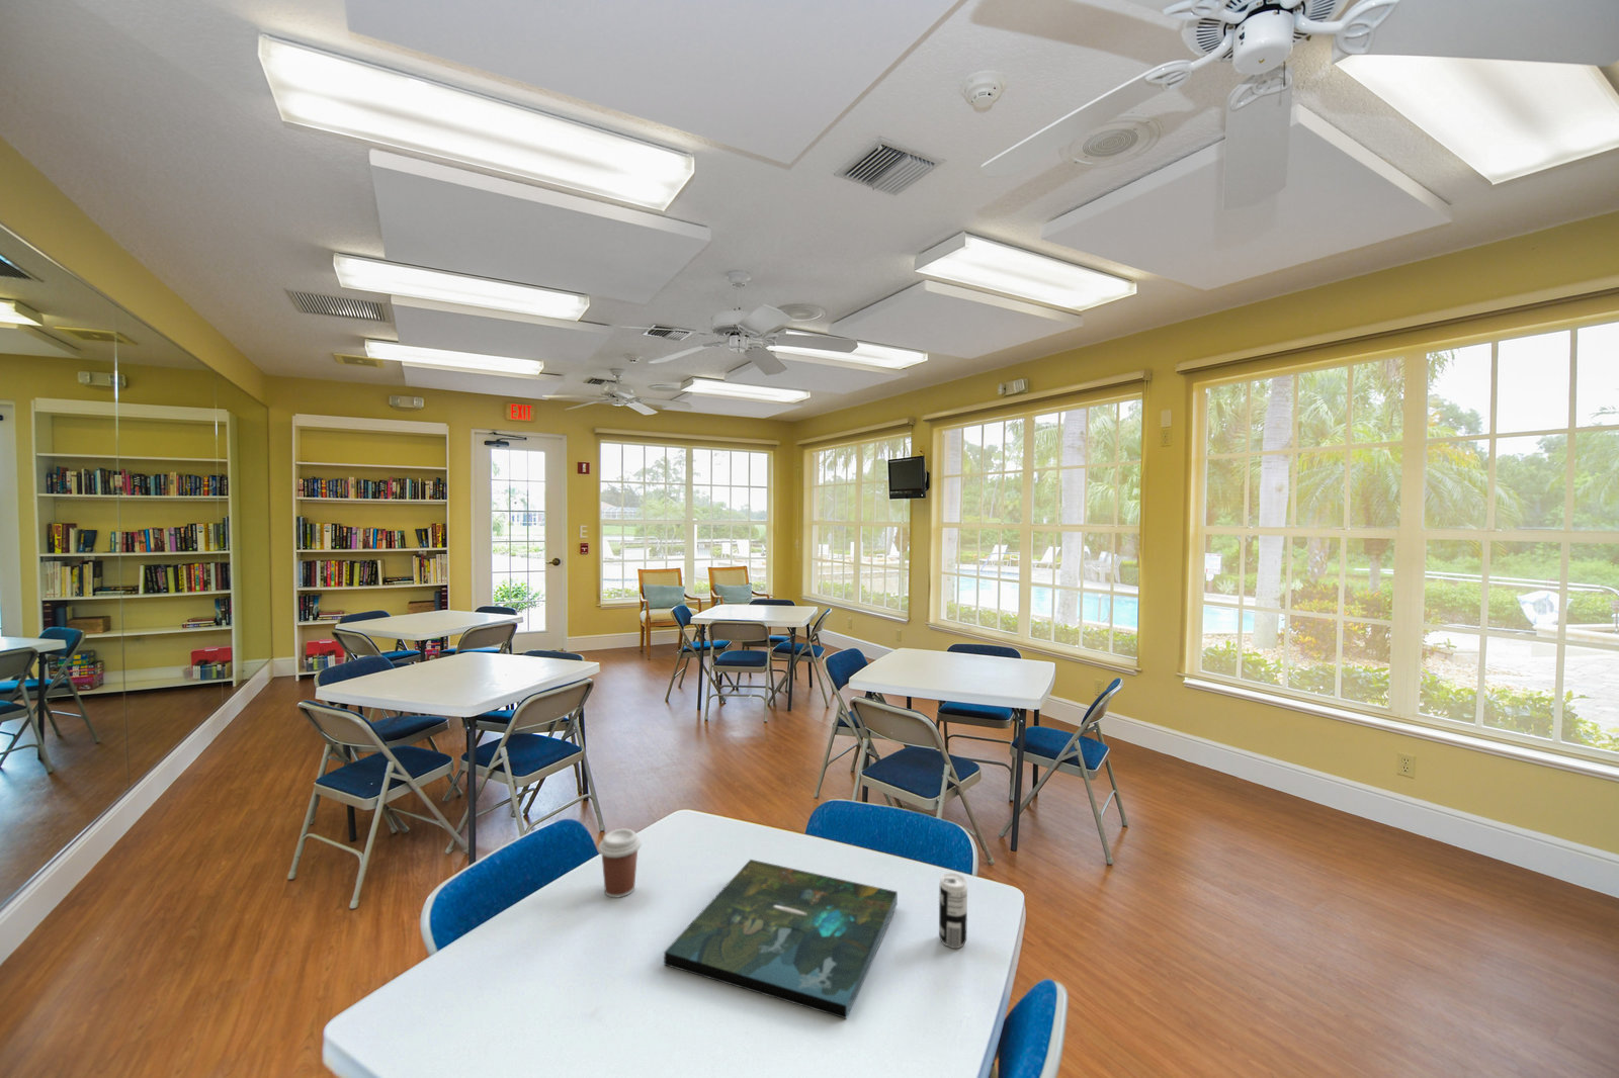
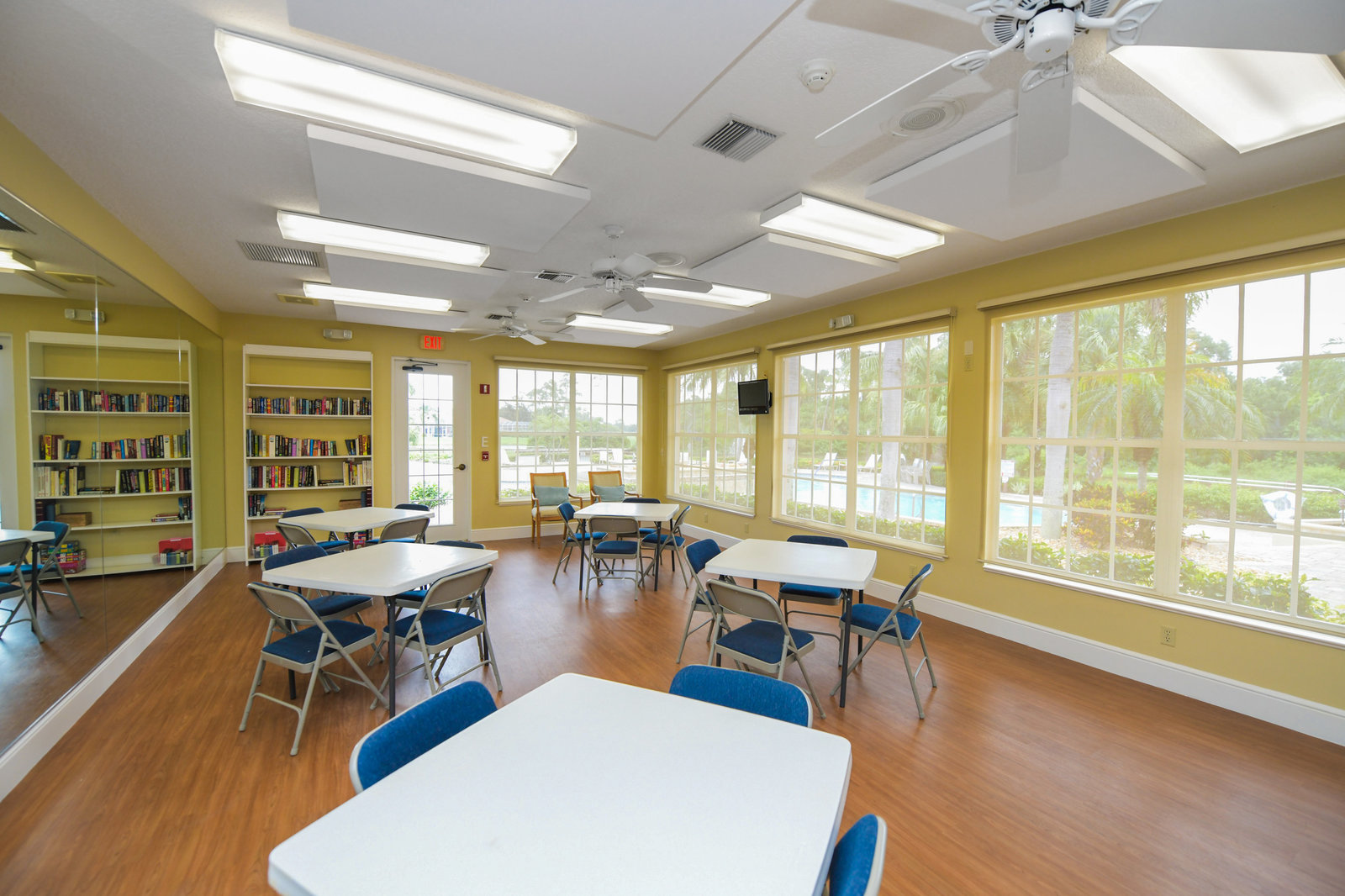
- beverage can [938,872,968,949]
- board game [663,859,898,1020]
- coffee cup [597,828,642,899]
